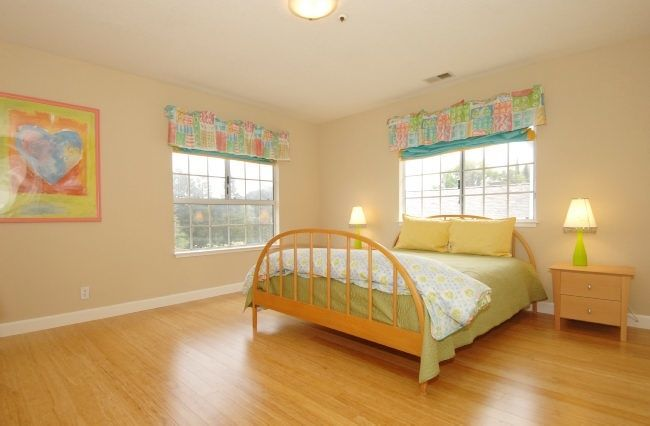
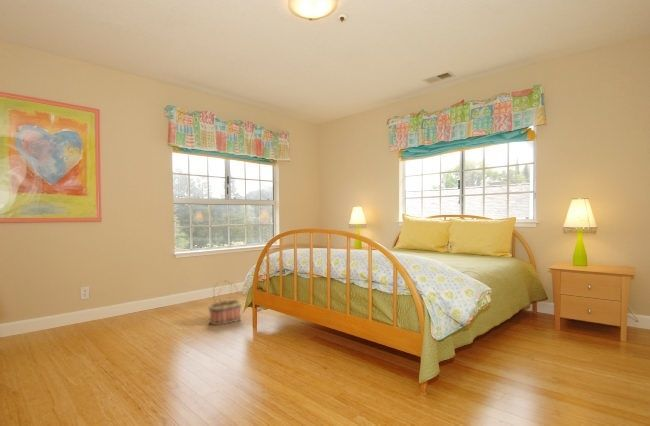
+ basket [207,279,242,327]
